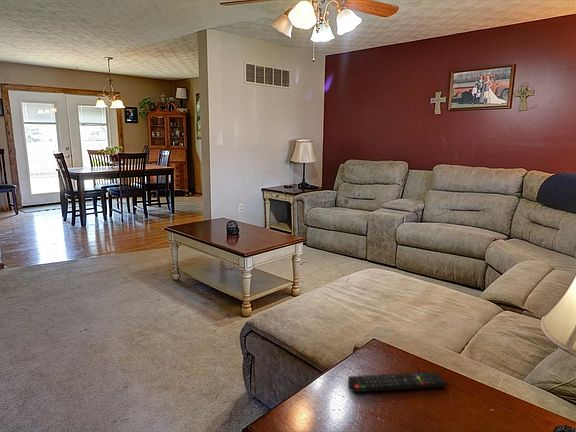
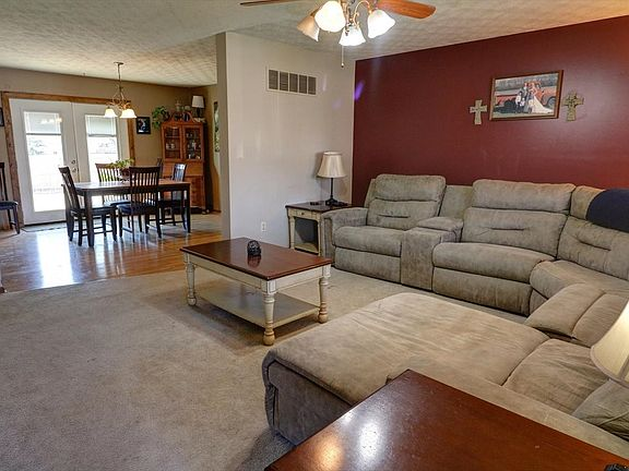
- remote control [347,371,448,393]
